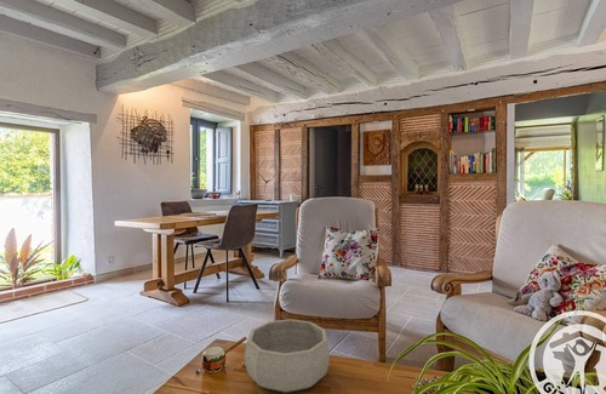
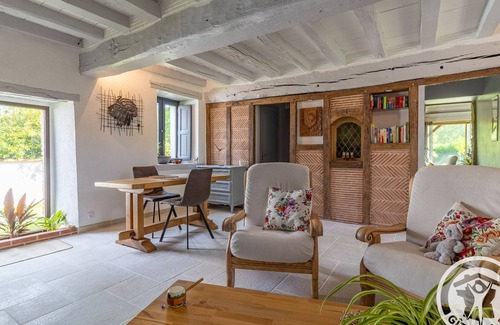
- decorative bowl [244,318,331,394]
